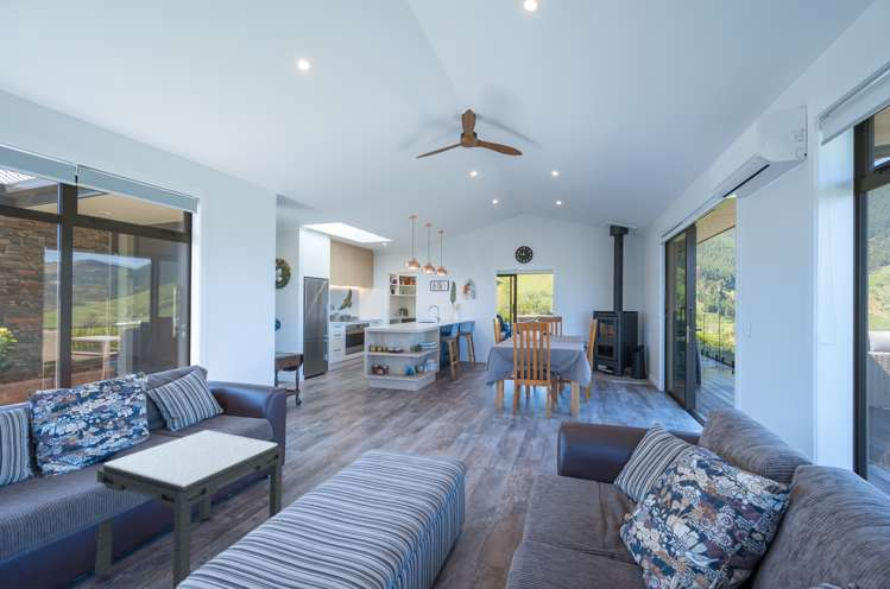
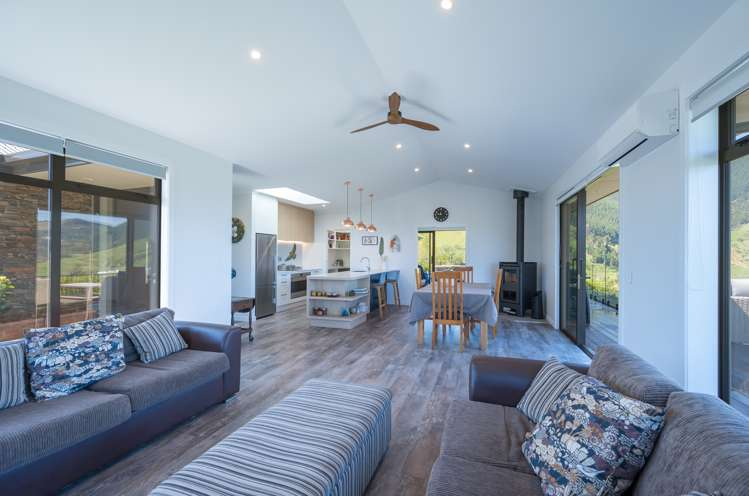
- side table [94,429,284,589]
